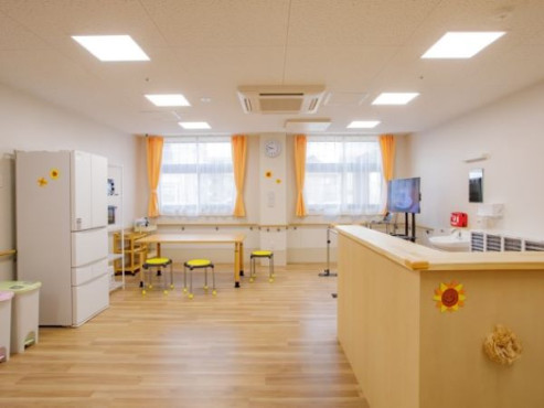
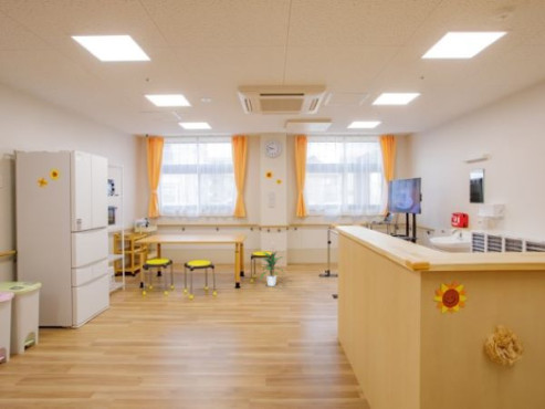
+ indoor plant [259,250,286,287]
